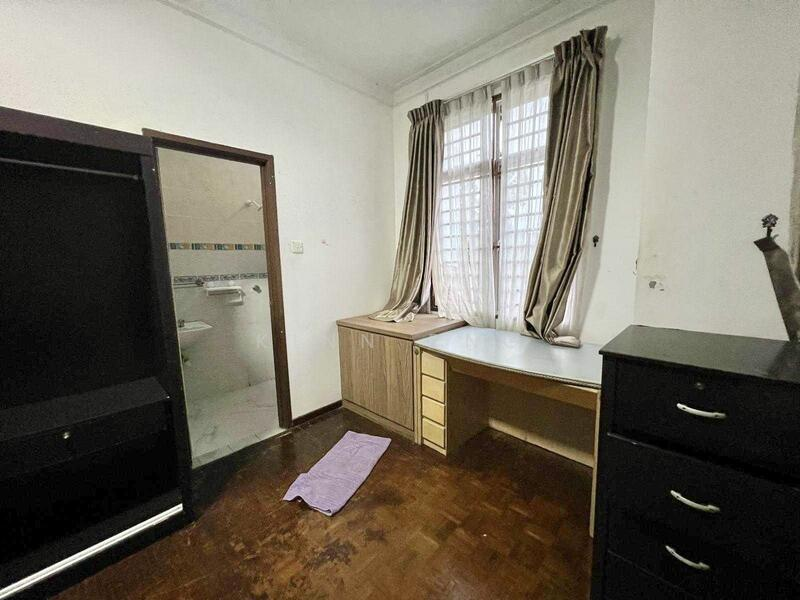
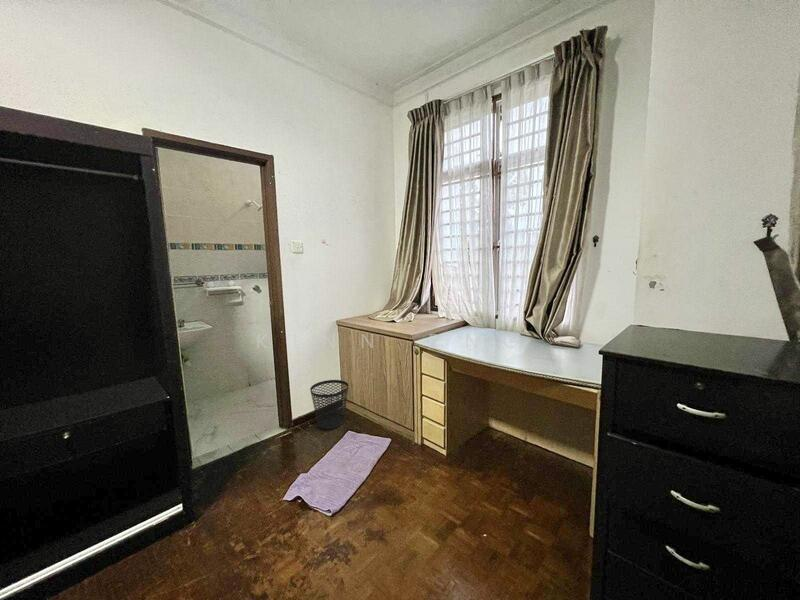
+ wastebasket [309,379,349,430]
